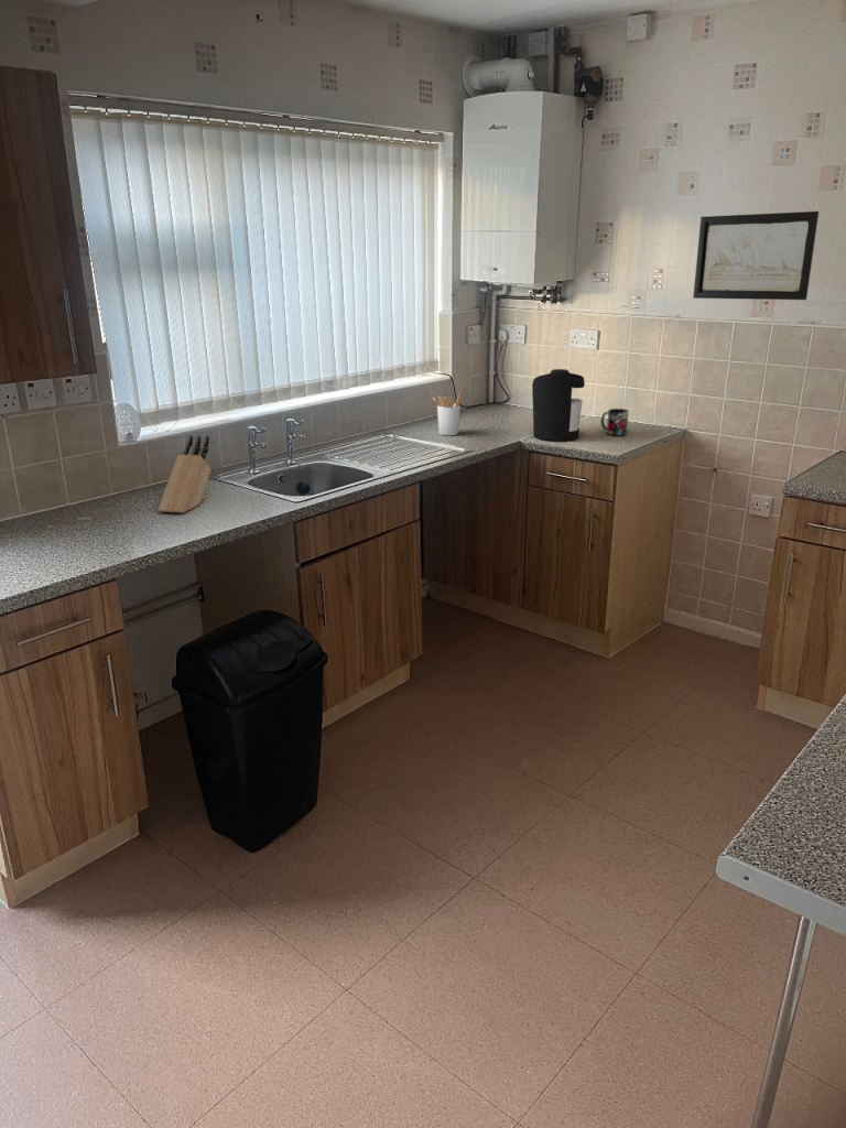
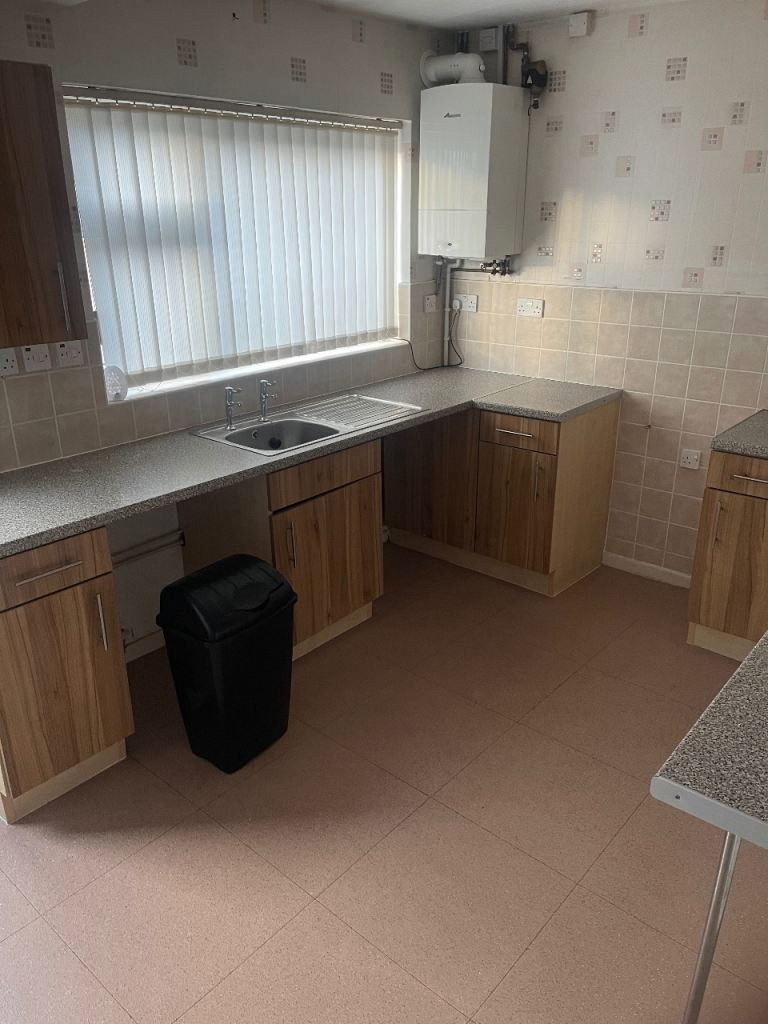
- utensil holder [432,391,464,436]
- coffee maker [531,368,586,442]
- wall art [692,210,820,301]
- knife block [156,435,213,514]
- mug [600,408,630,436]
